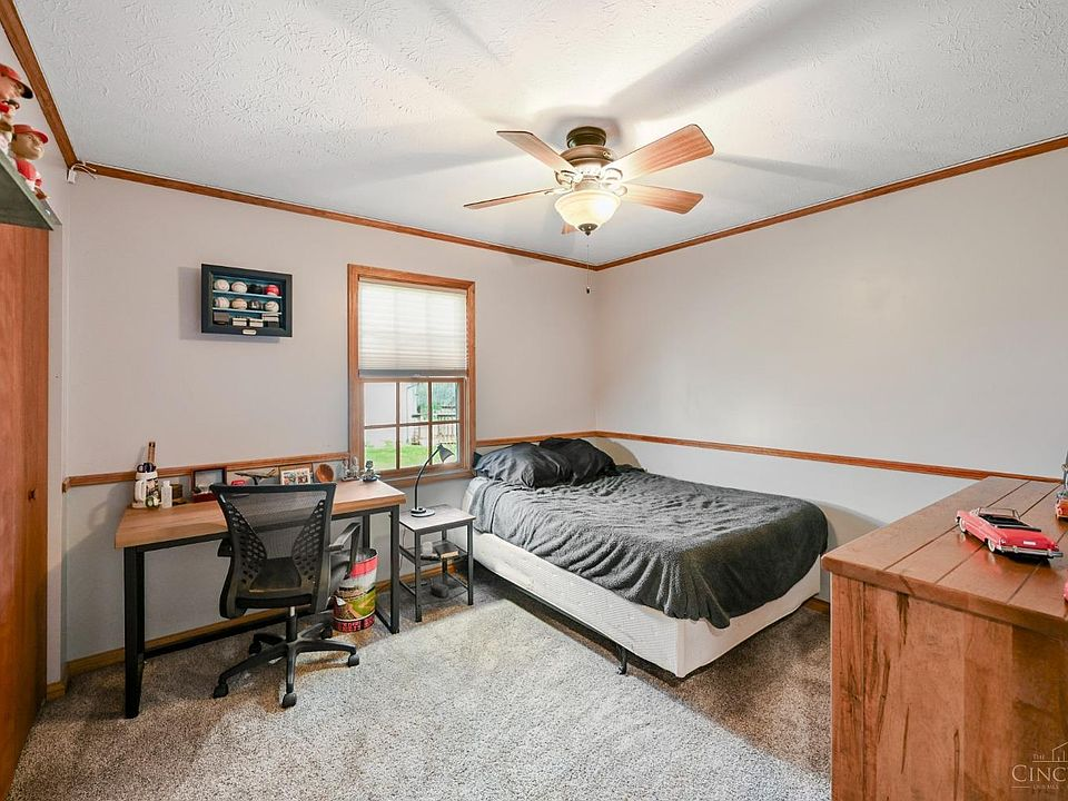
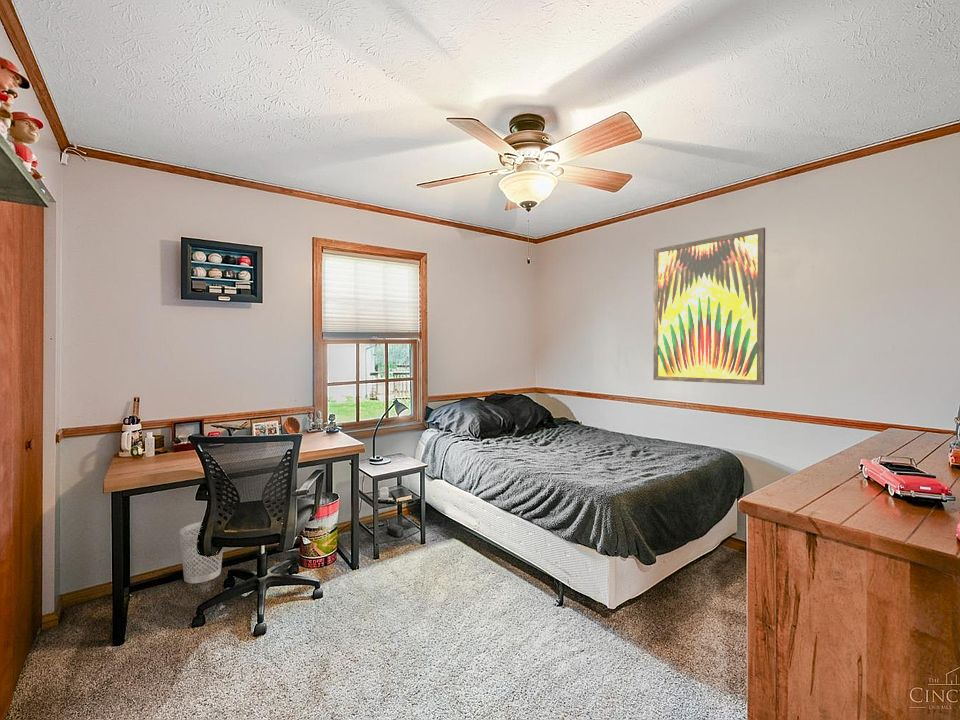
+ wall art [652,227,766,386]
+ wastebasket [178,521,224,584]
